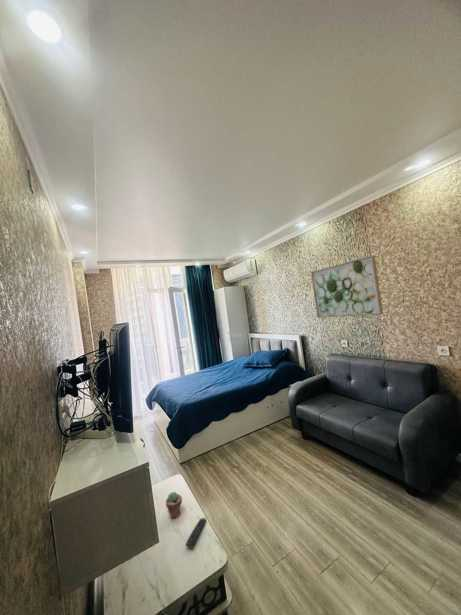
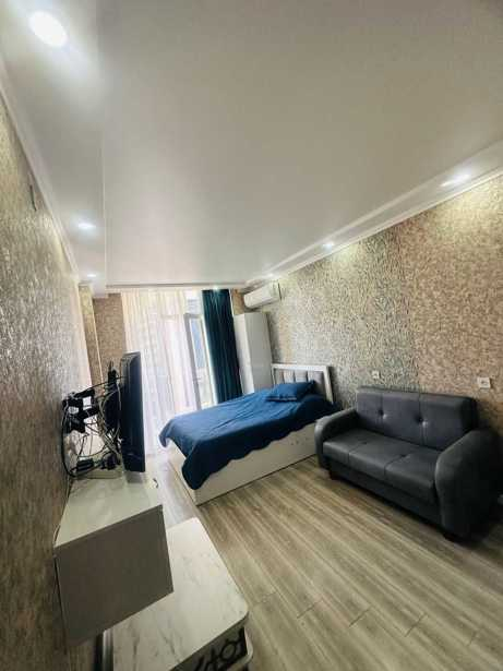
- wall art [310,254,384,319]
- remote control [185,517,207,549]
- potted succulent [165,491,183,520]
